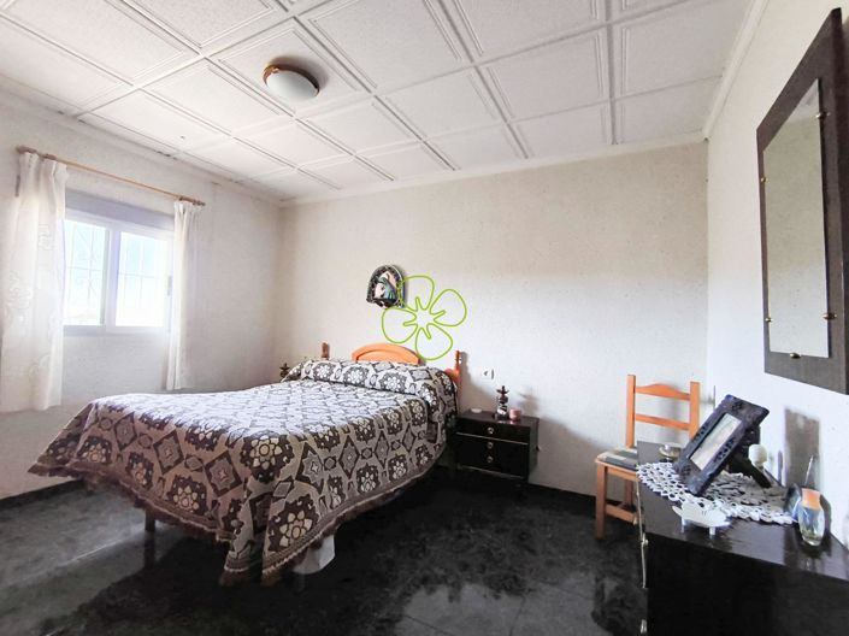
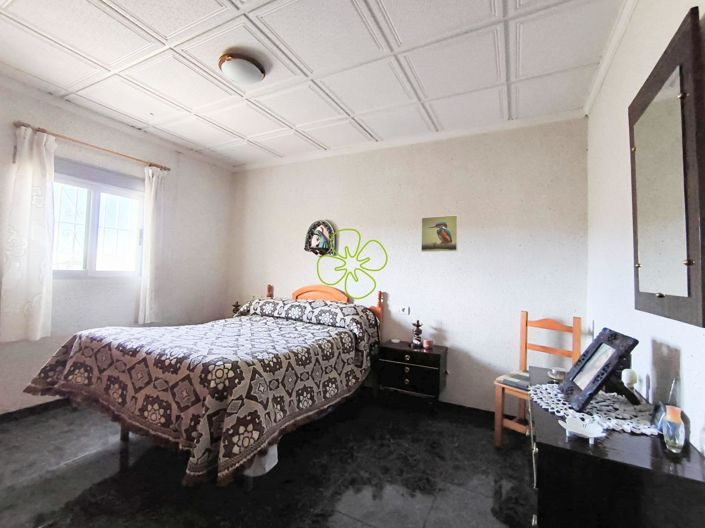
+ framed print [420,214,459,253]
